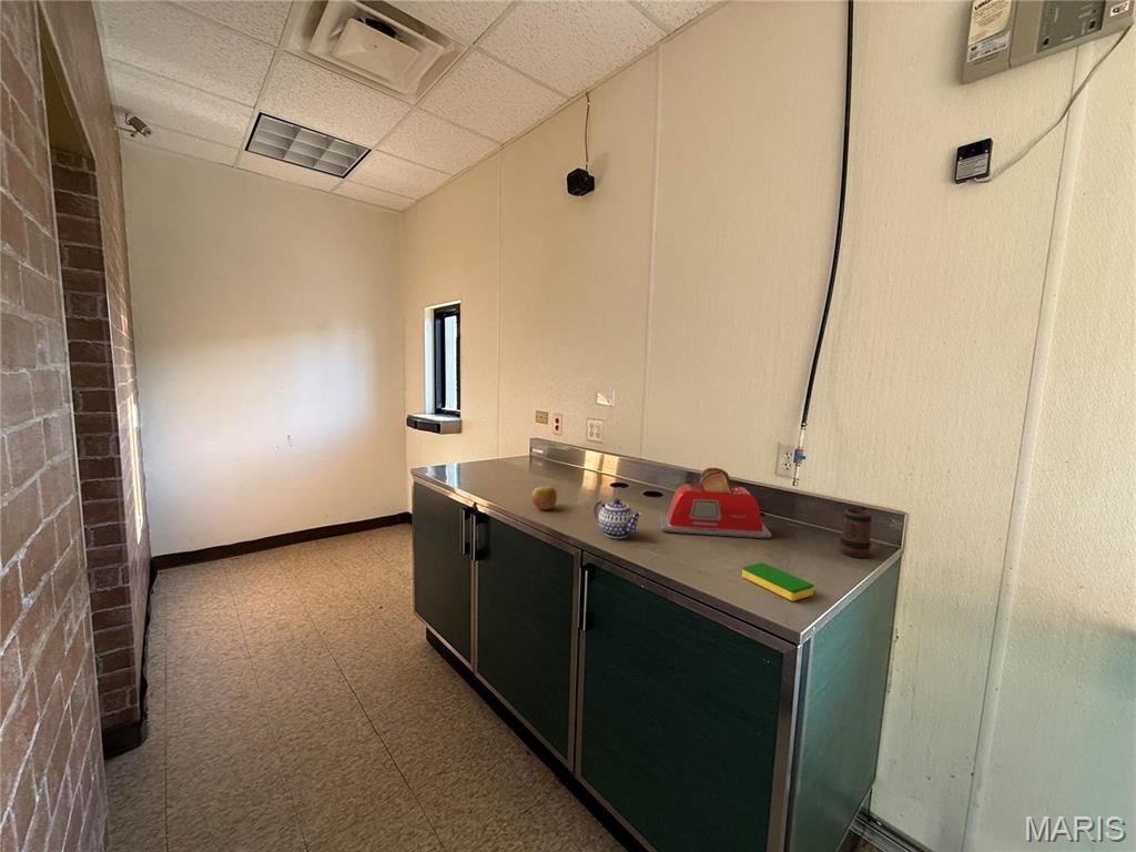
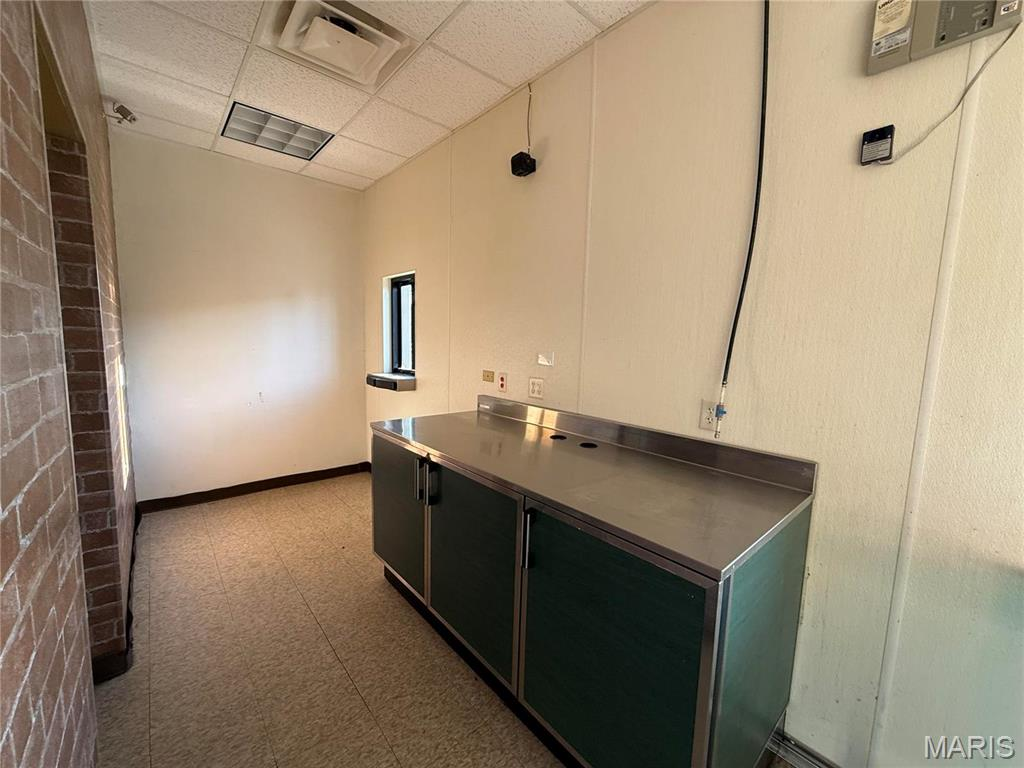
- teapot [594,498,642,539]
- mug [839,505,873,559]
- dish sponge [741,561,814,602]
- toaster [659,467,773,539]
- apple [530,485,558,510]
